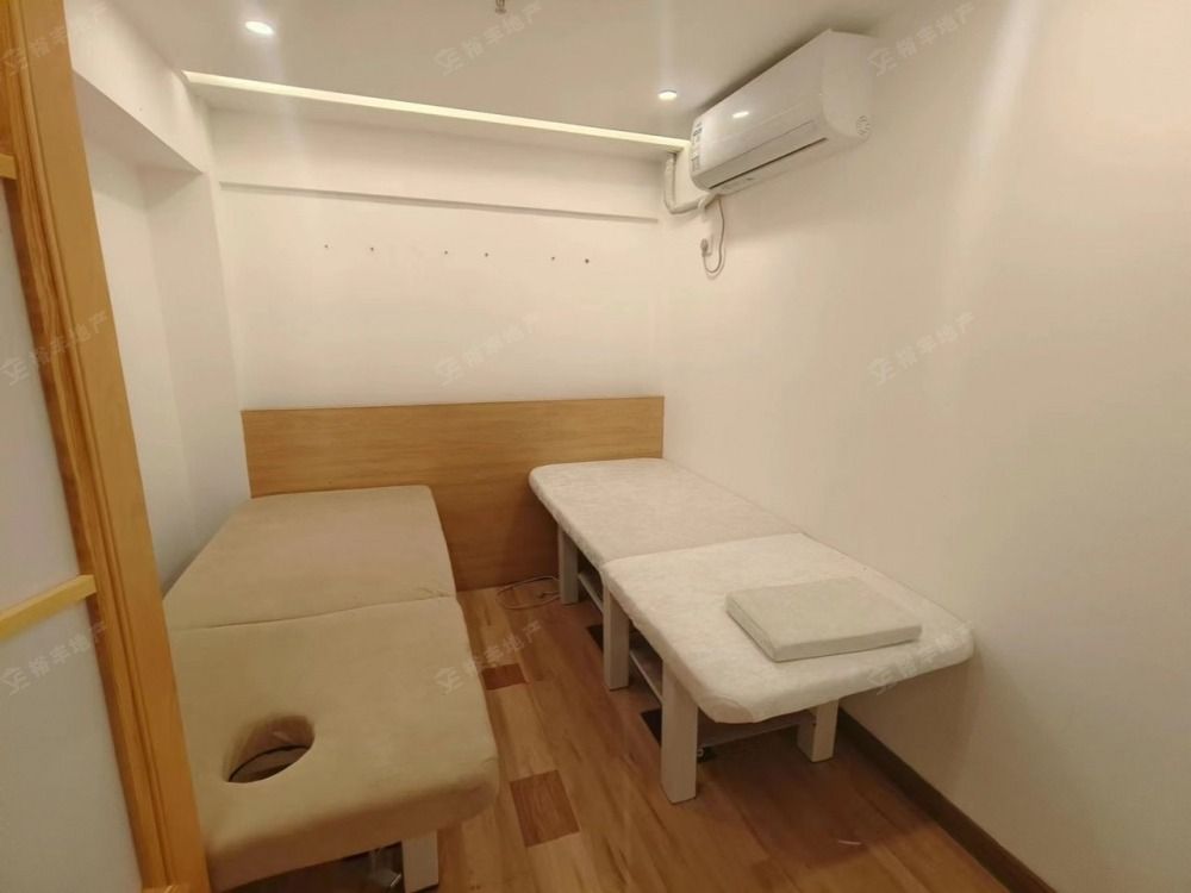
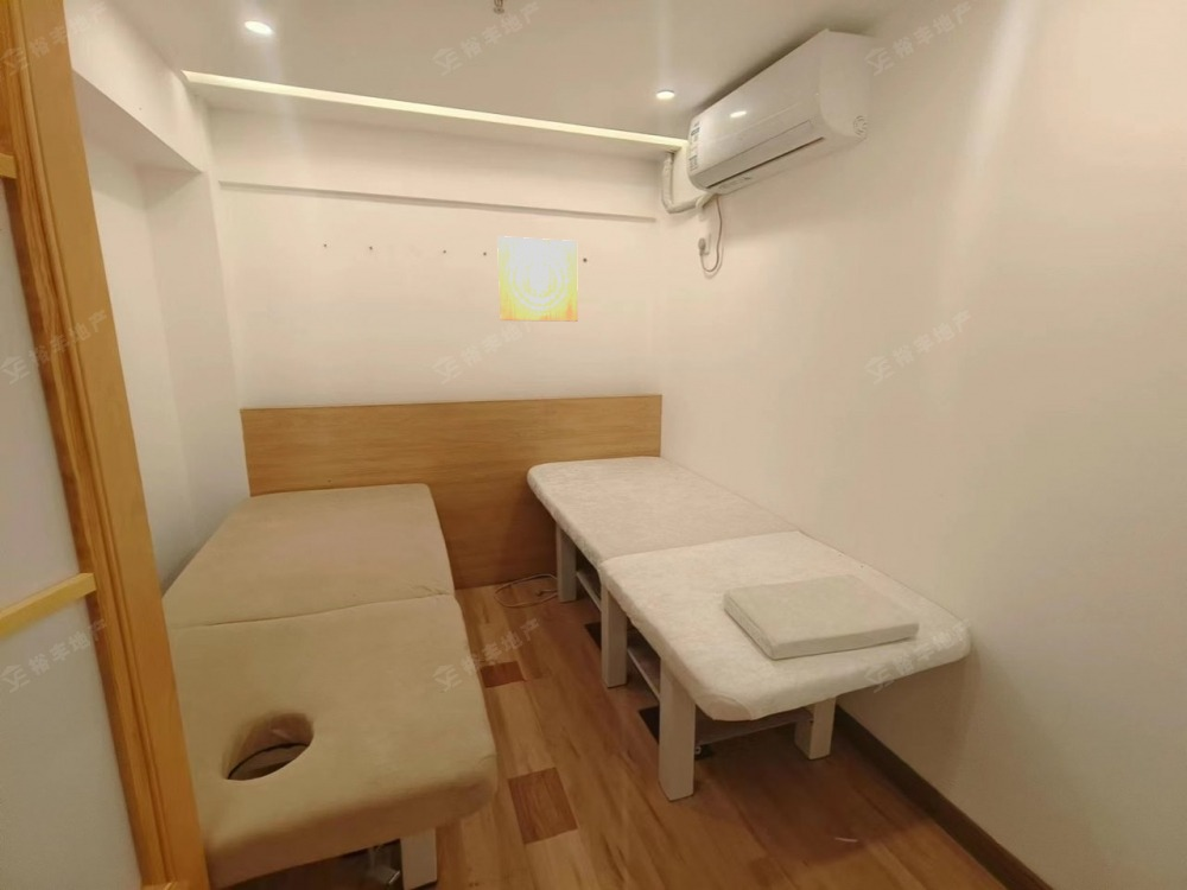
+ wall art [496,235,579,323]
